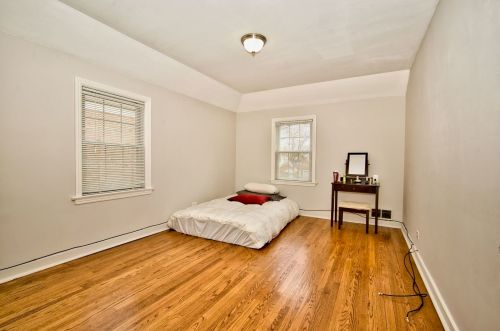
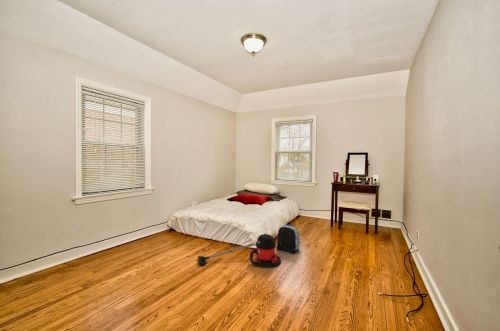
+ vacuum cleaner [197,232,282,268]
+ backpack [275,224,301,254]
